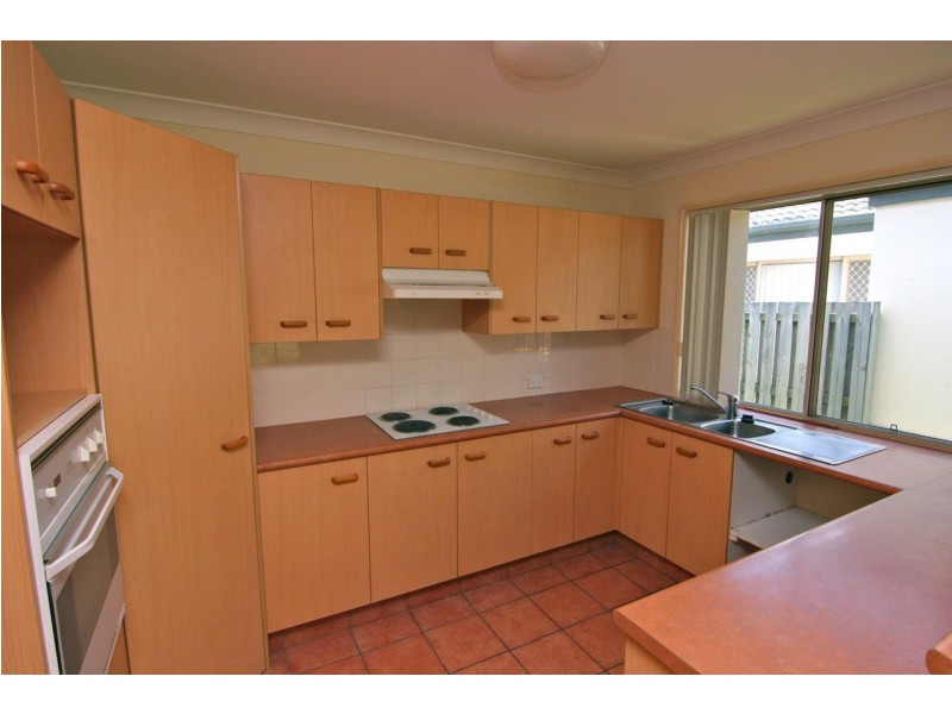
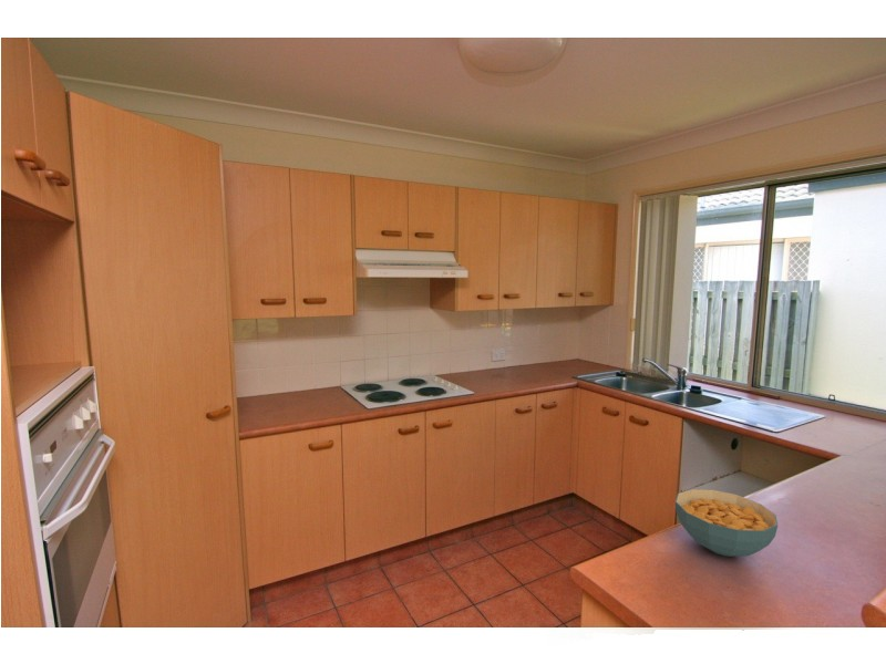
+ cereal bowl [674,488,779,558]
